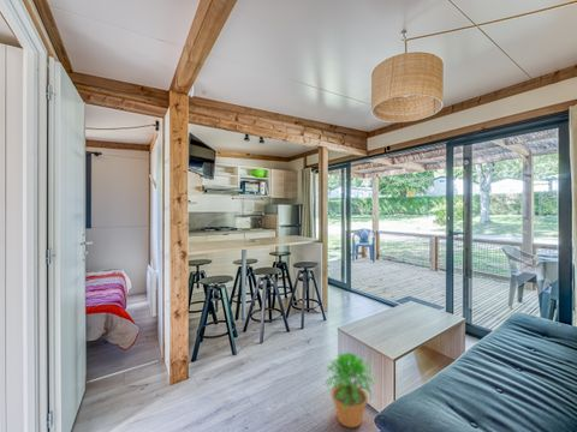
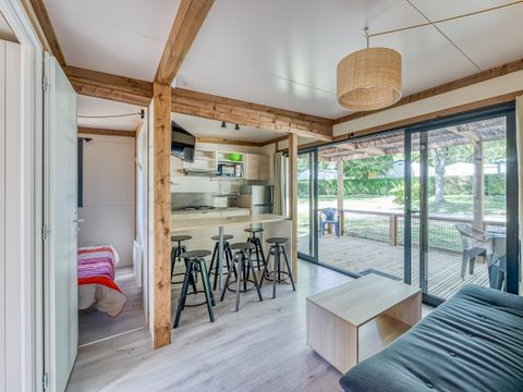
- potted plant [323,352,377,428]
